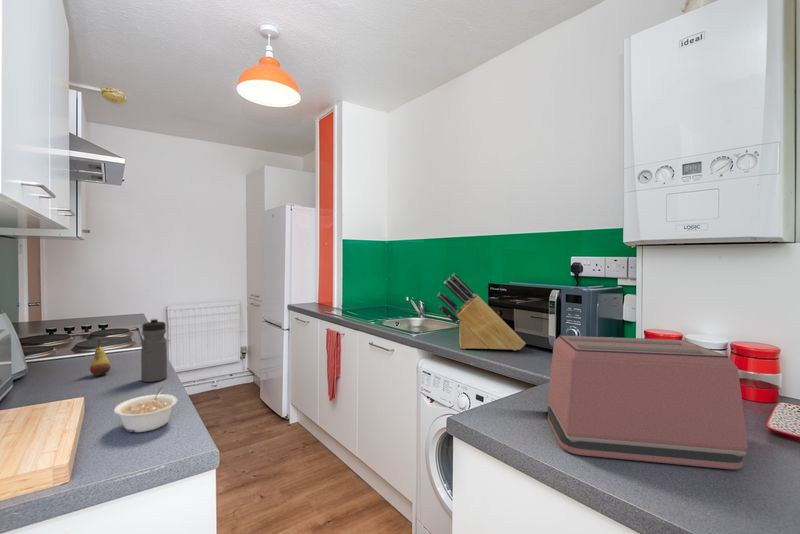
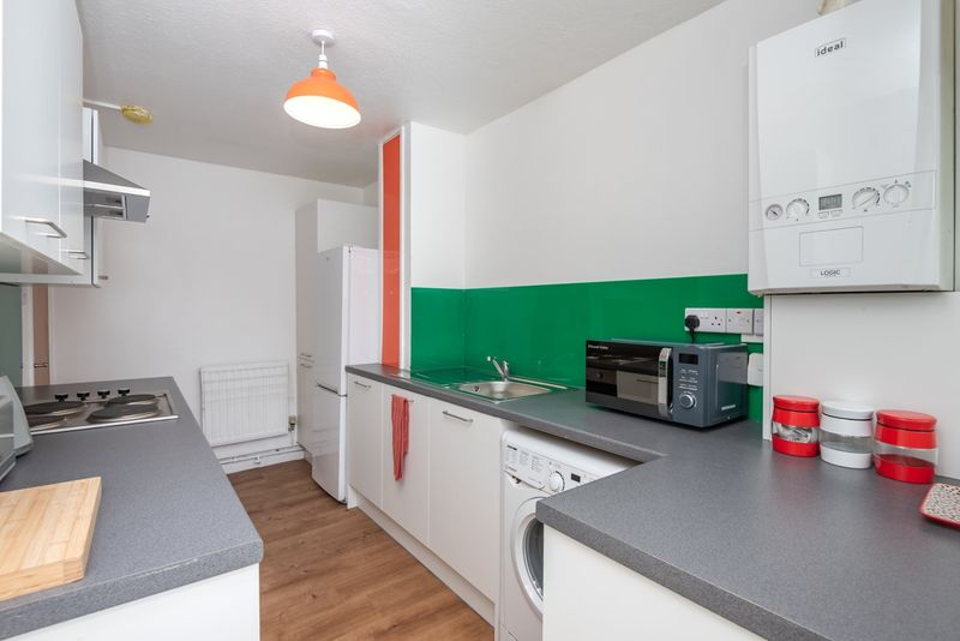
- knife block [437,272,527,351]
- legume [113,385,179,433]
- toaster [547,335,749,470]
- water bottle [140,317,168,383]
- fruit [89,340,111,377]
